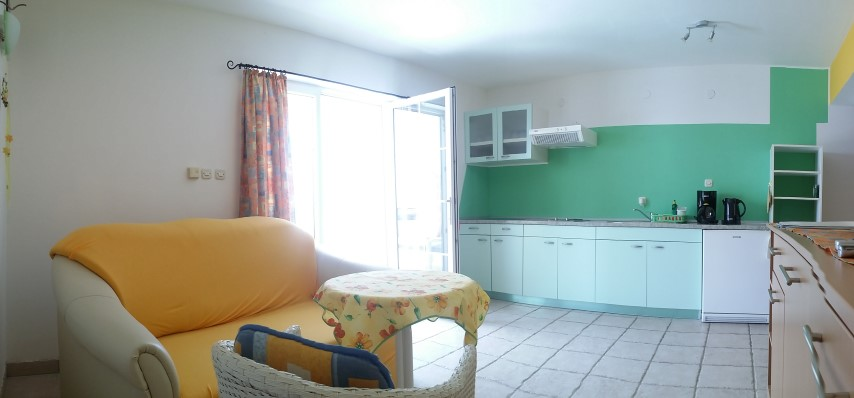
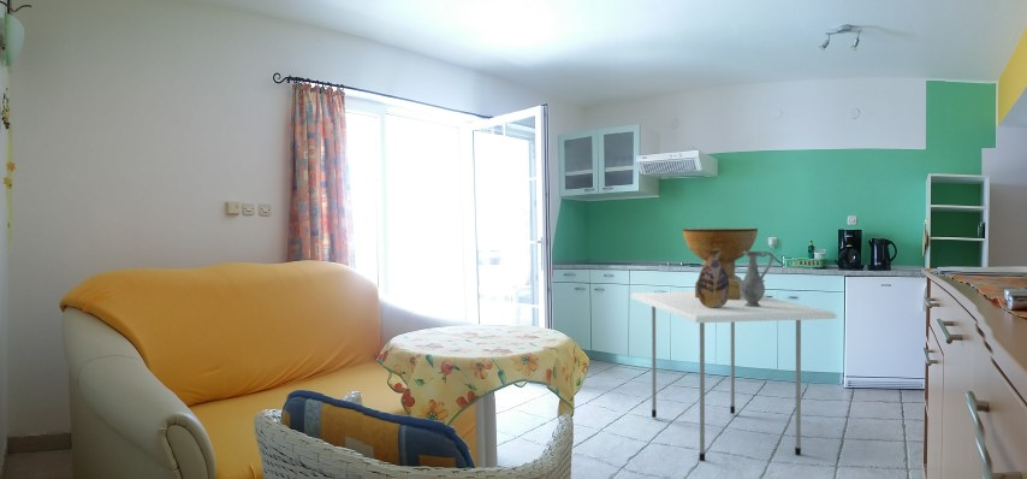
+ dining table [630,290,837,462]
+ pitcher [741,250,774,307]
+ vase [696,248,730,307]
+ decorative bowl [682,227,759,300]
